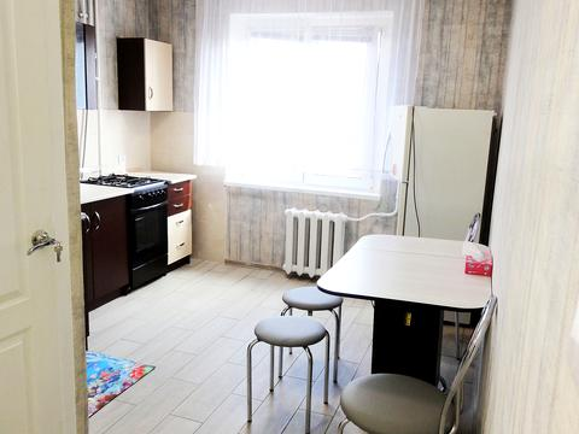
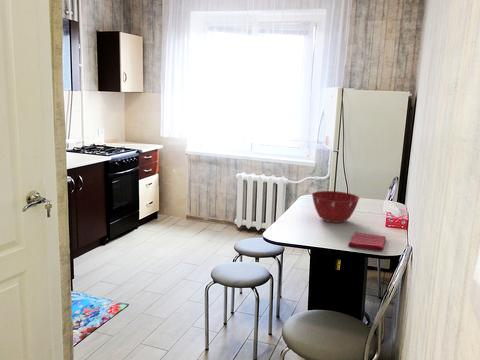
+ dish towel [347,231,387,252]
+ mixing bowl [311,190,361,224]
